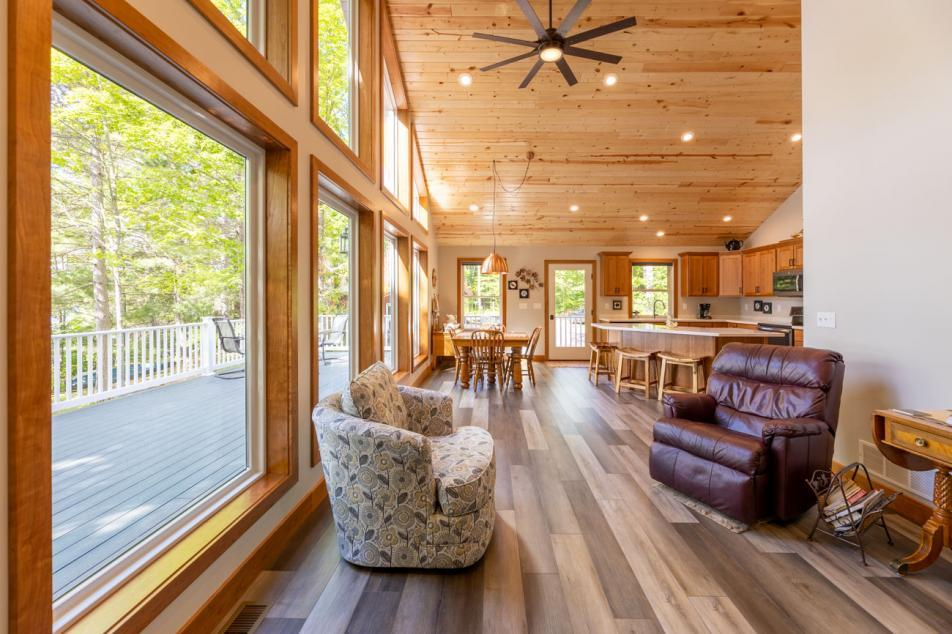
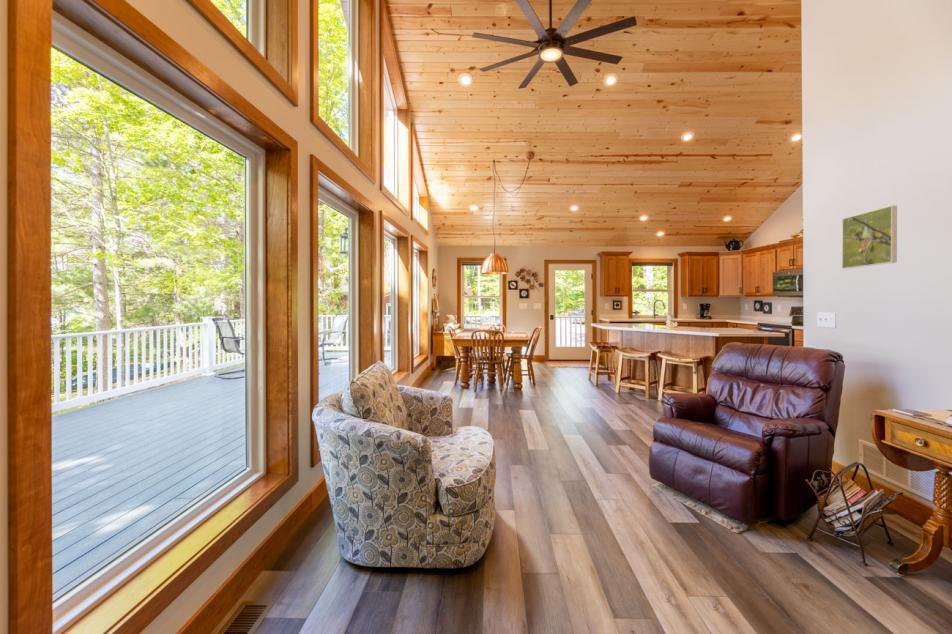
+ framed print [841,204,898,270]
